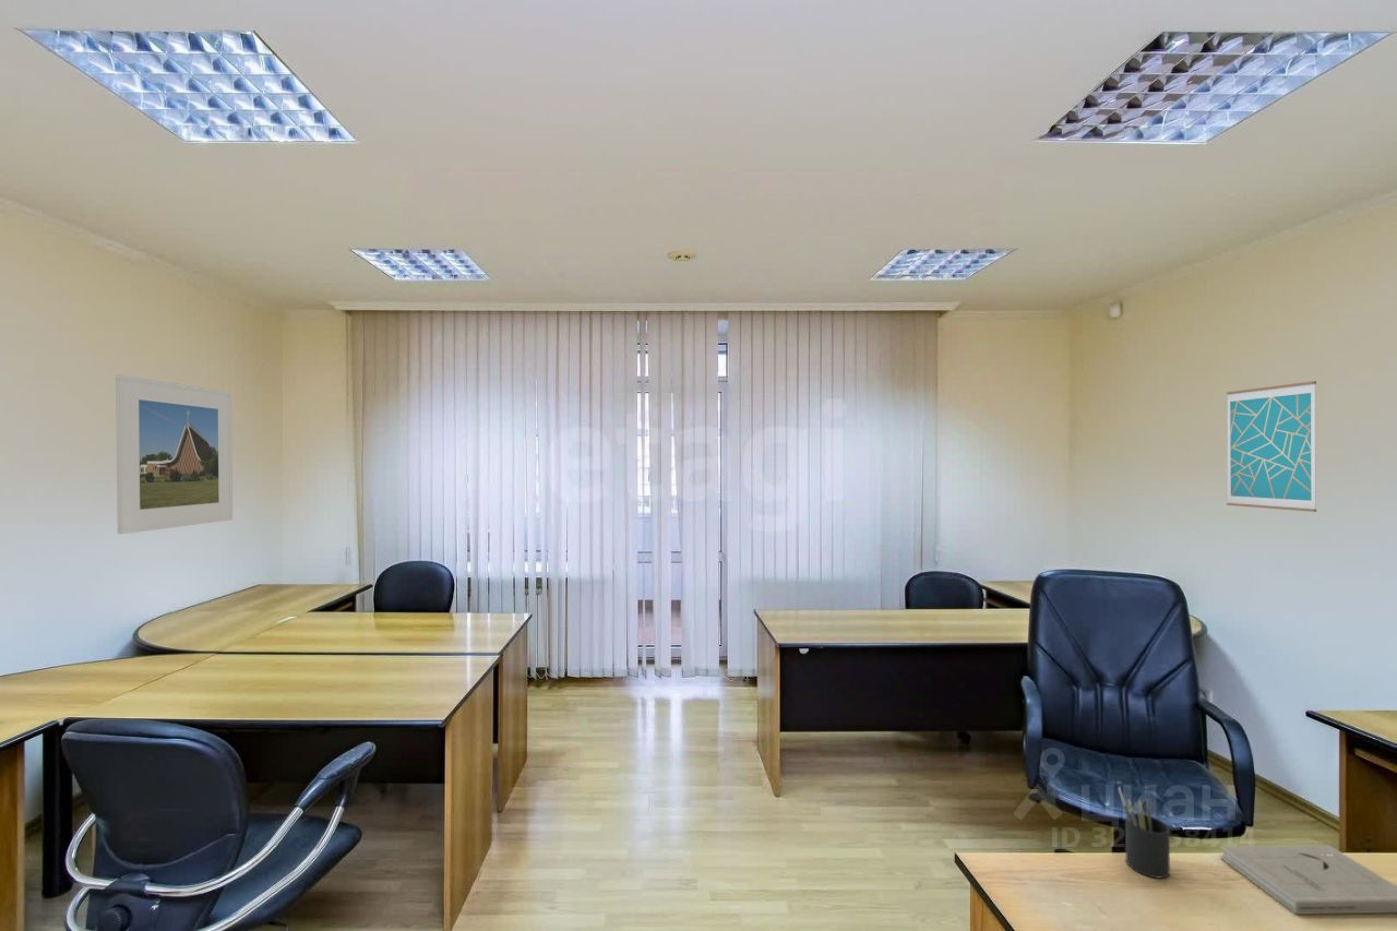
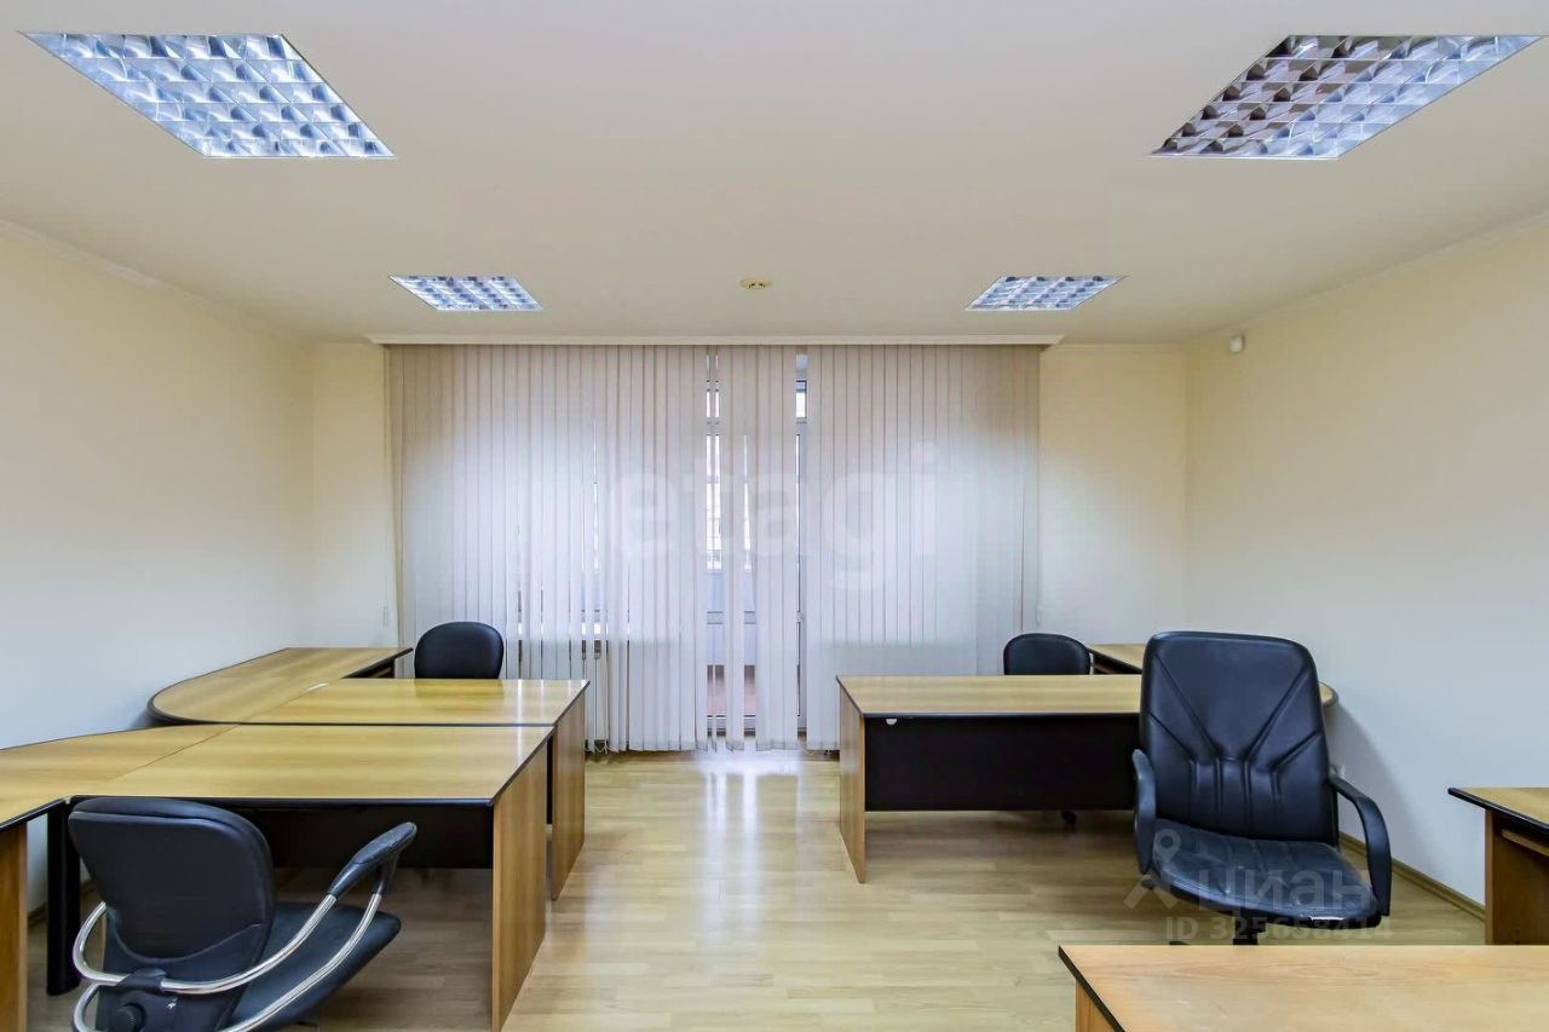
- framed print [115,373,234,535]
- book [1219,844,1397,916]
- wall art [1226,380,1317,513]
- pen holder [1118,786,1171,879]
